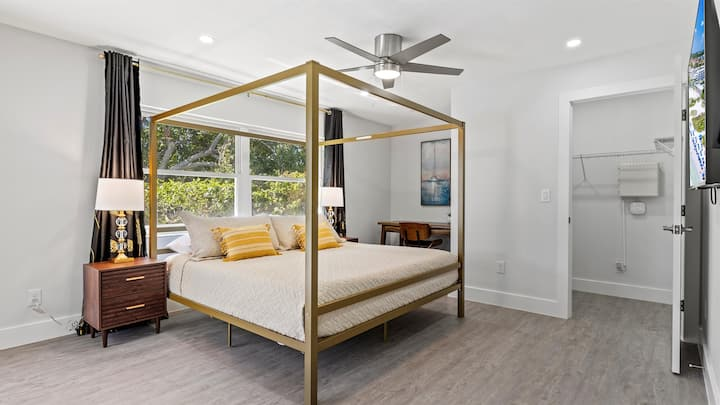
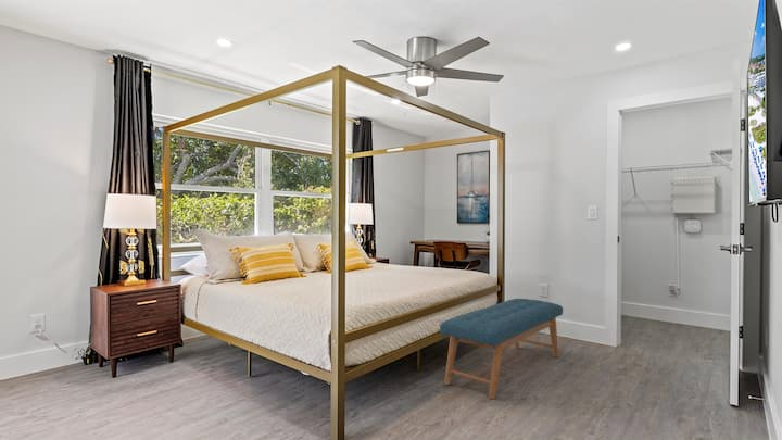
+ bench [439,298,564,401]
